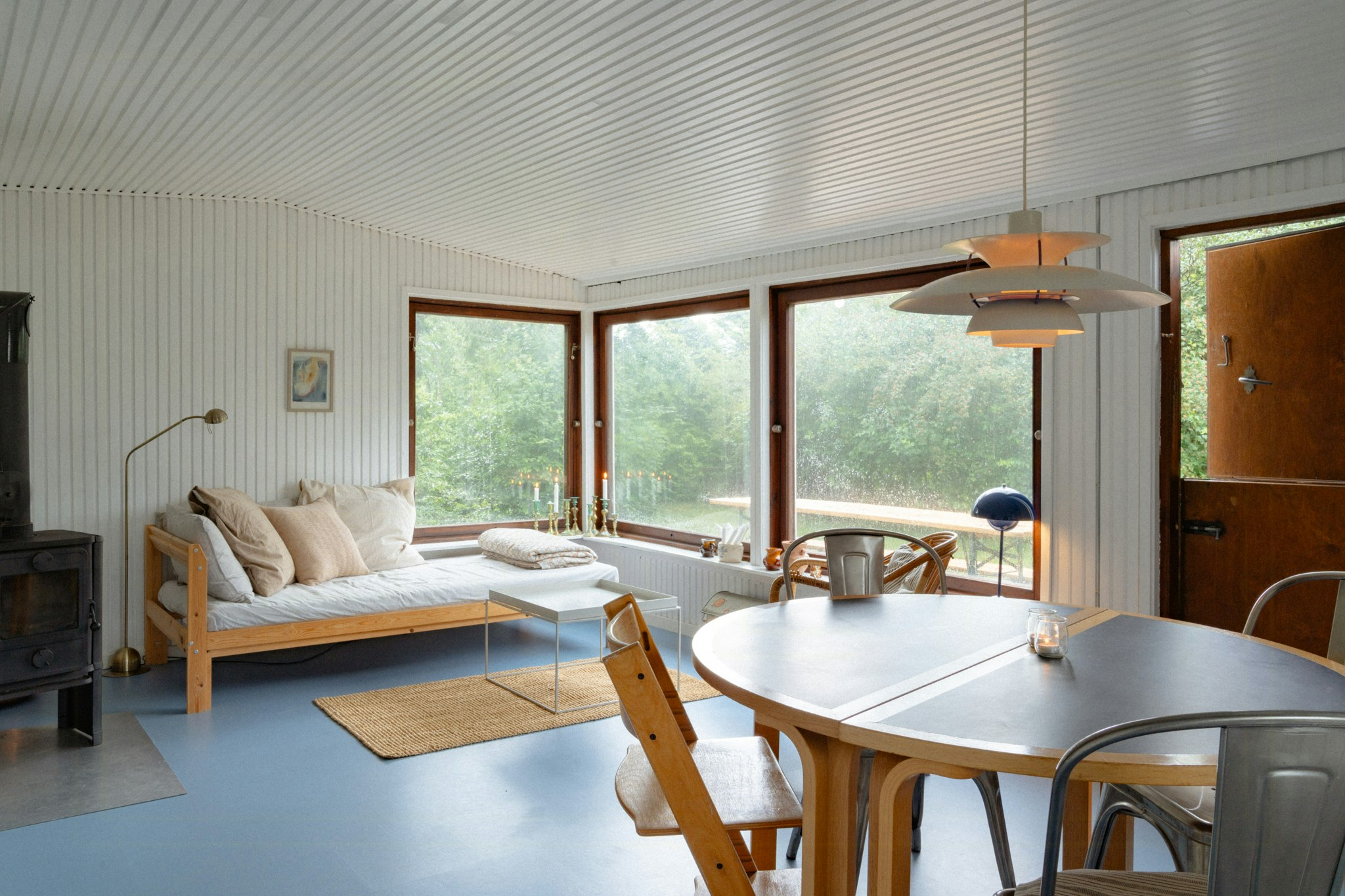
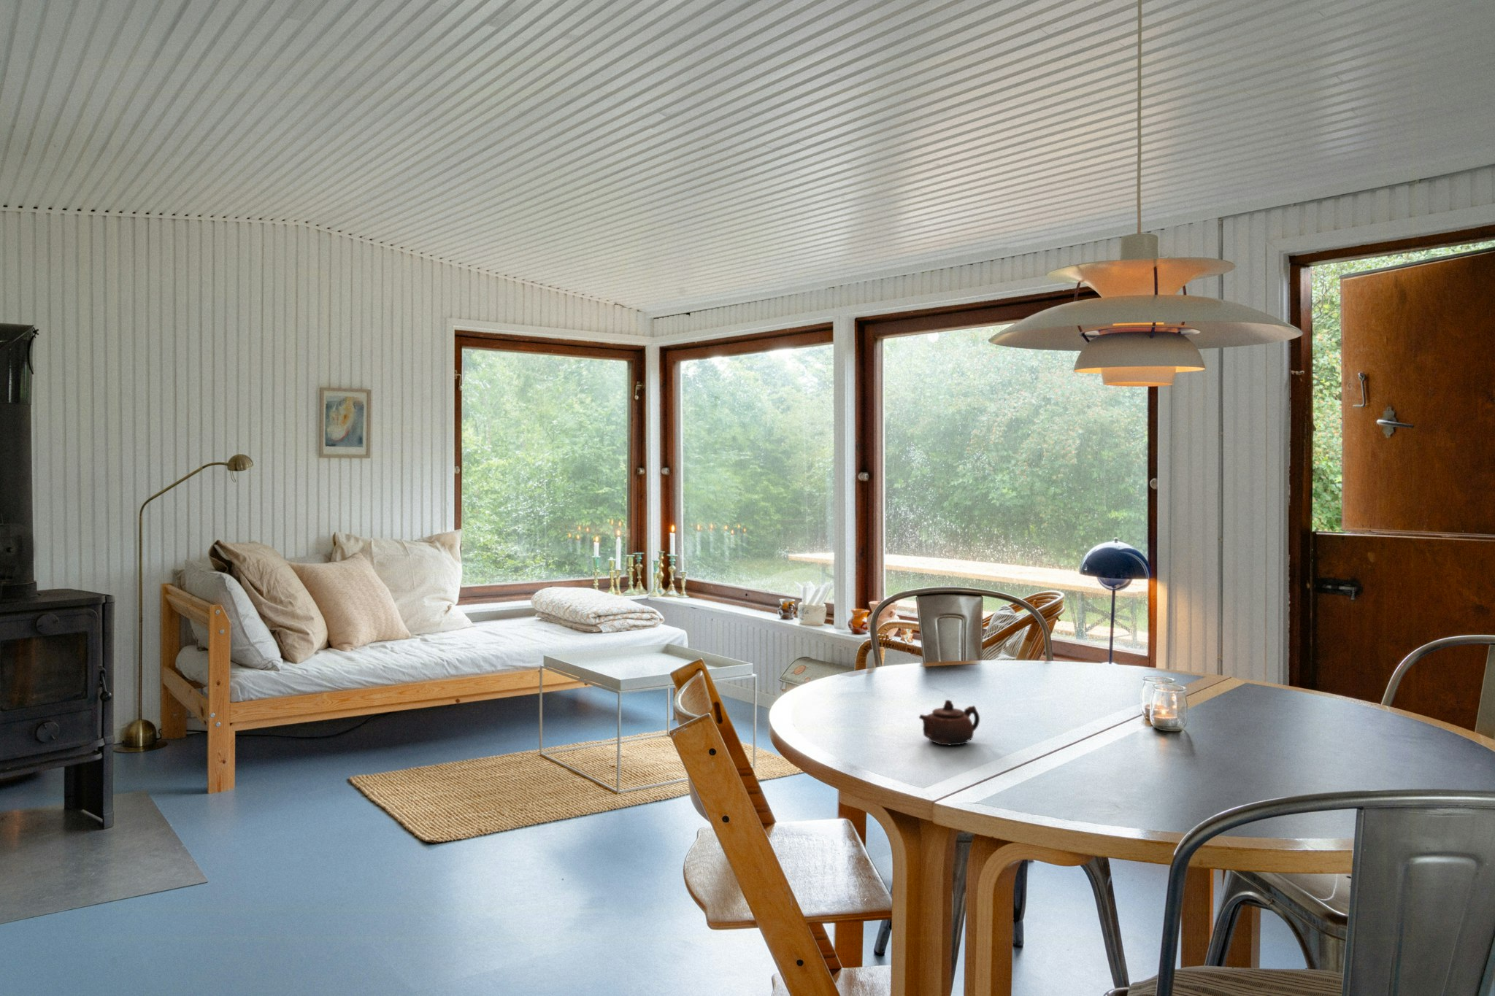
+ teapot [918,699,980,747]
